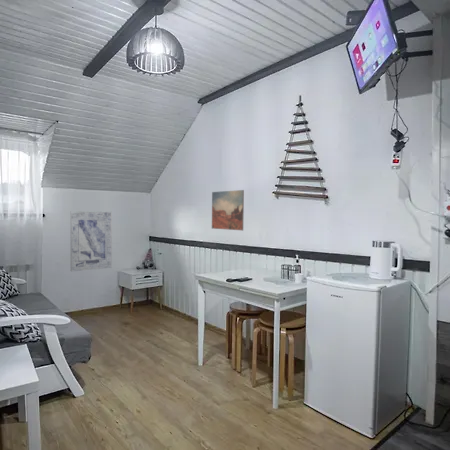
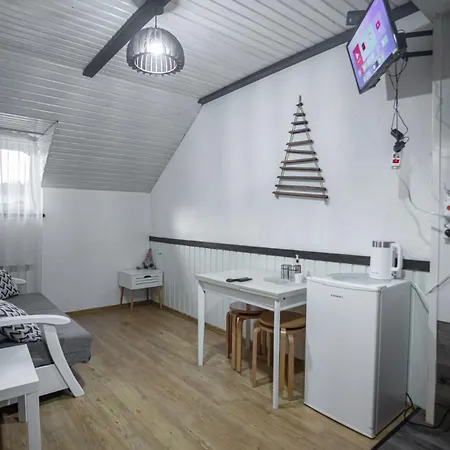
- wall art [70,210,113,272]
- wall art [211,189,245,231]
